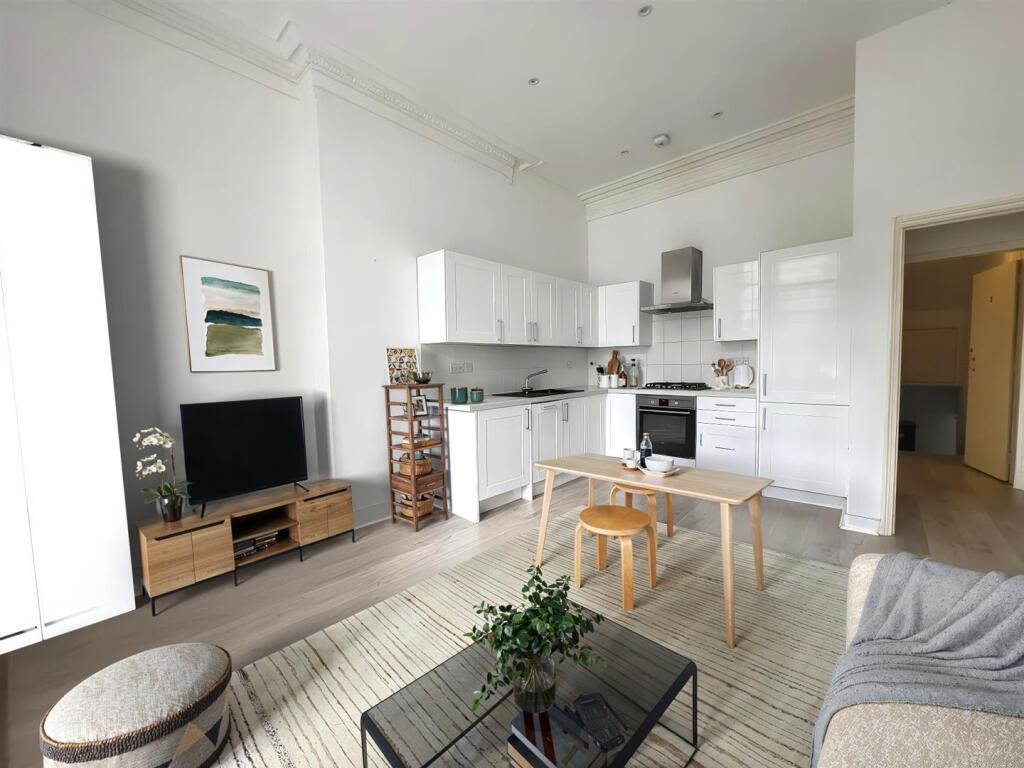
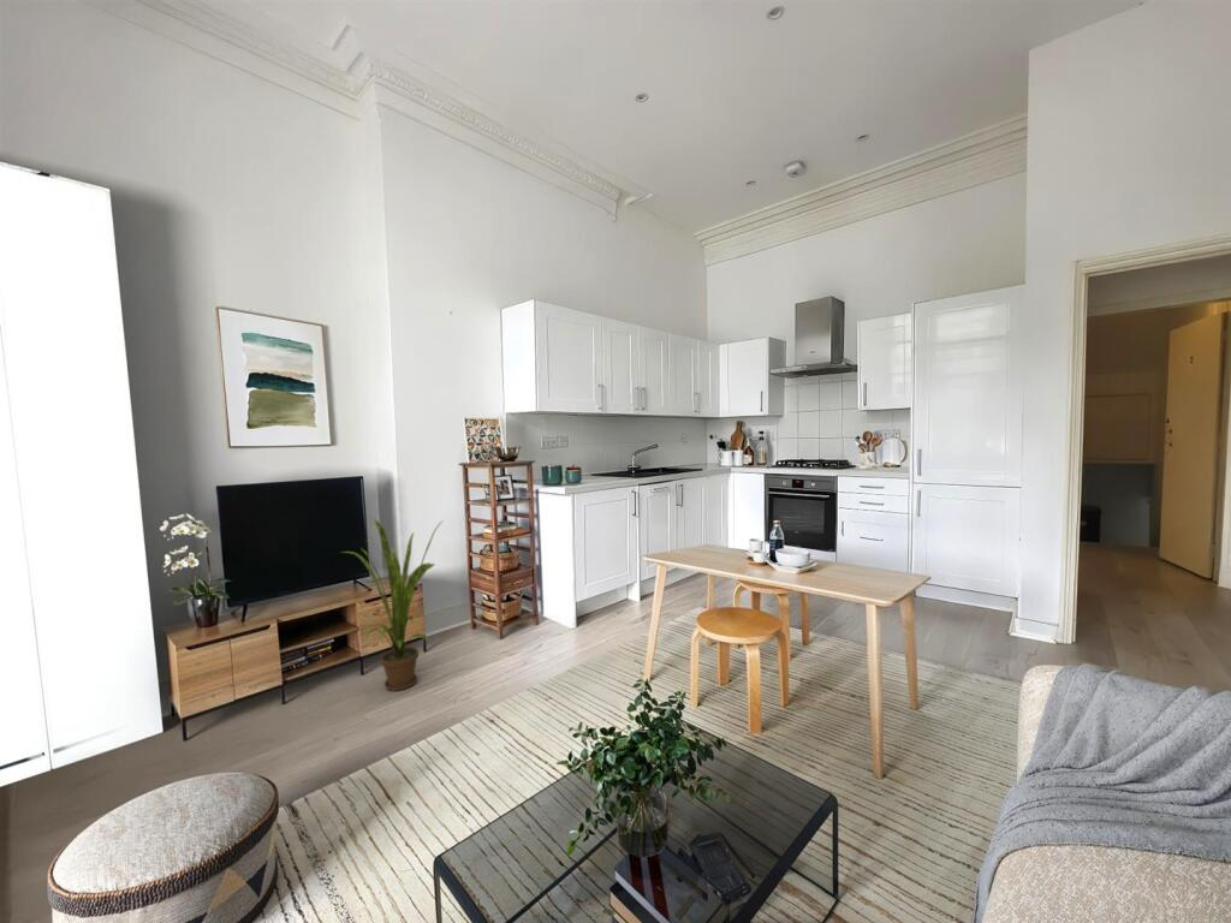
+ house plant [339,514,445,692]
